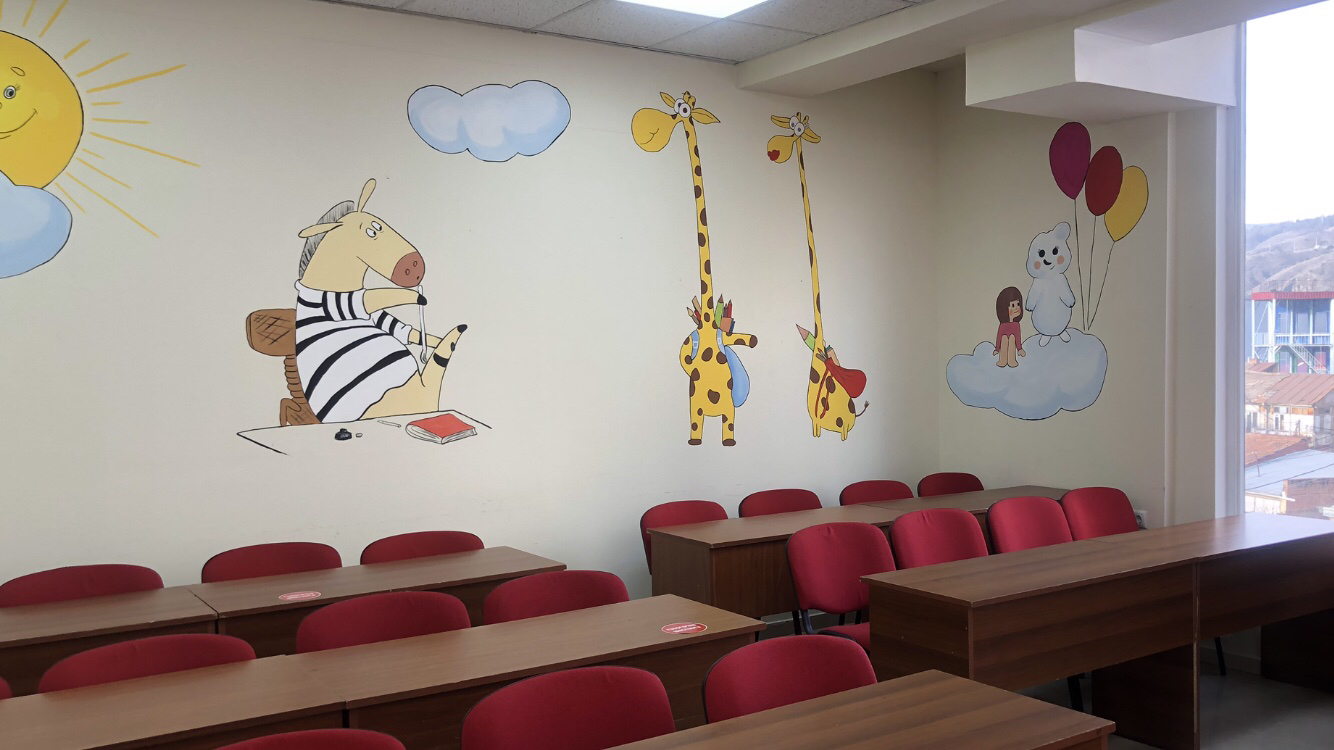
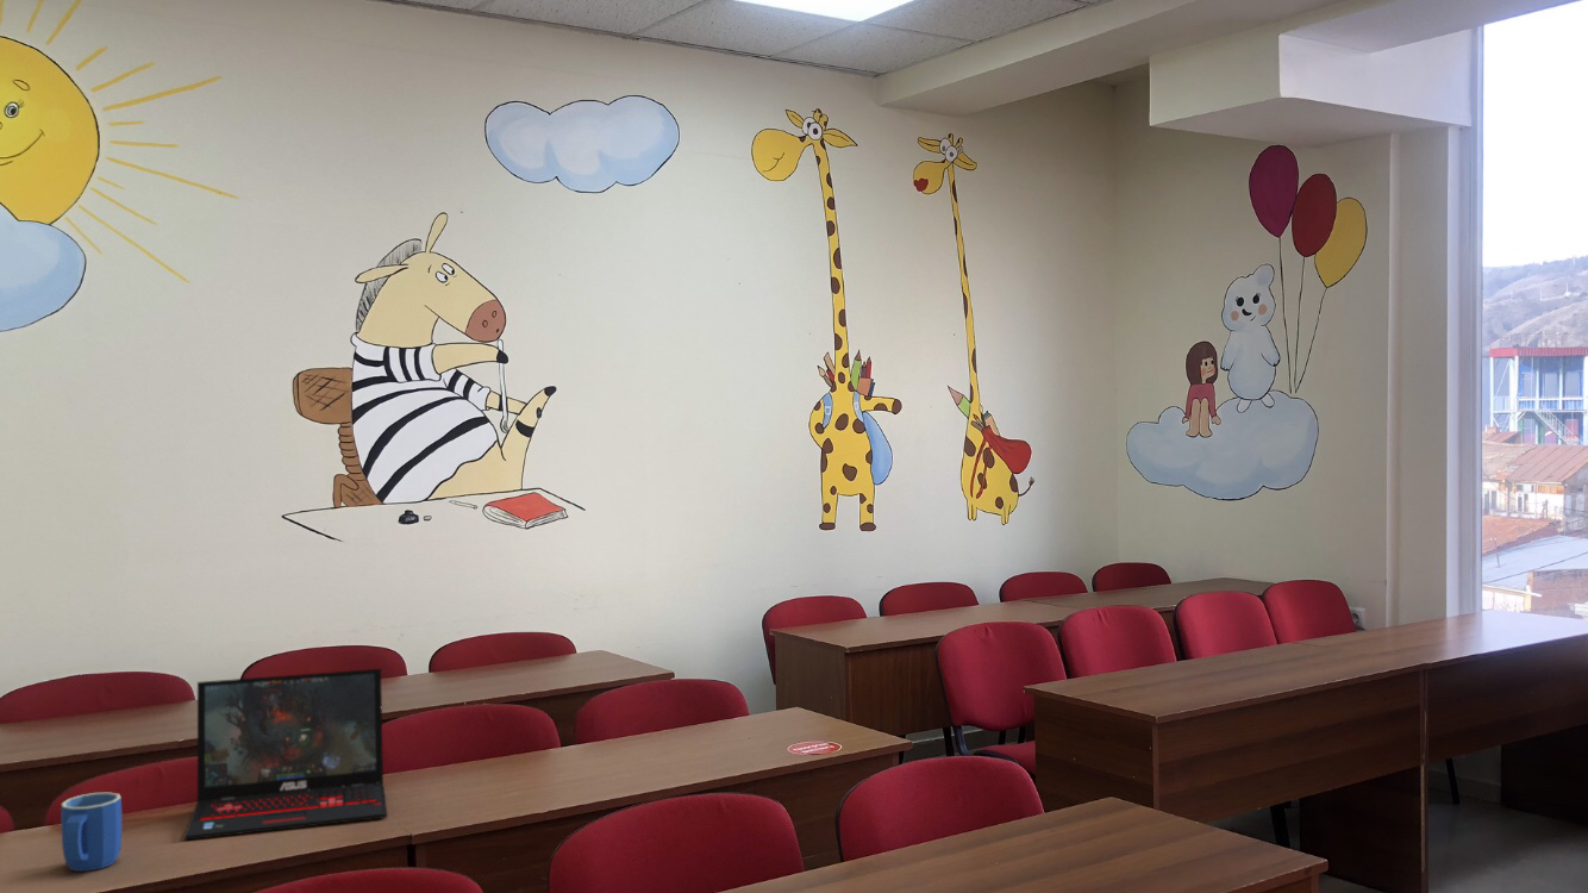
+ laptop [183,668,388,841]
+ mug [60,792,123,873]
